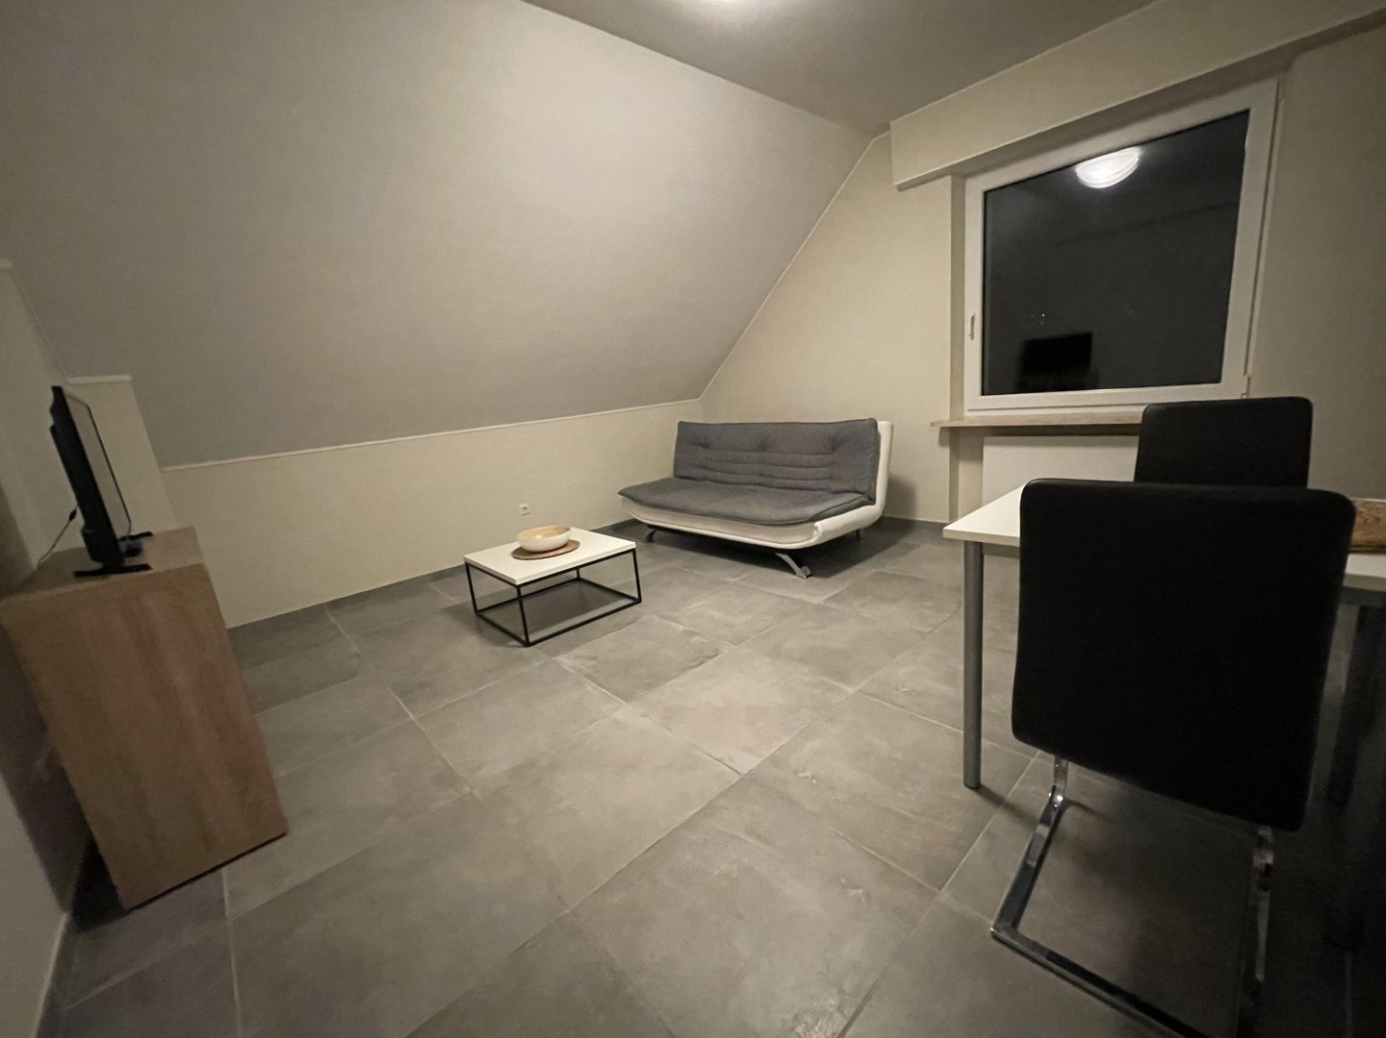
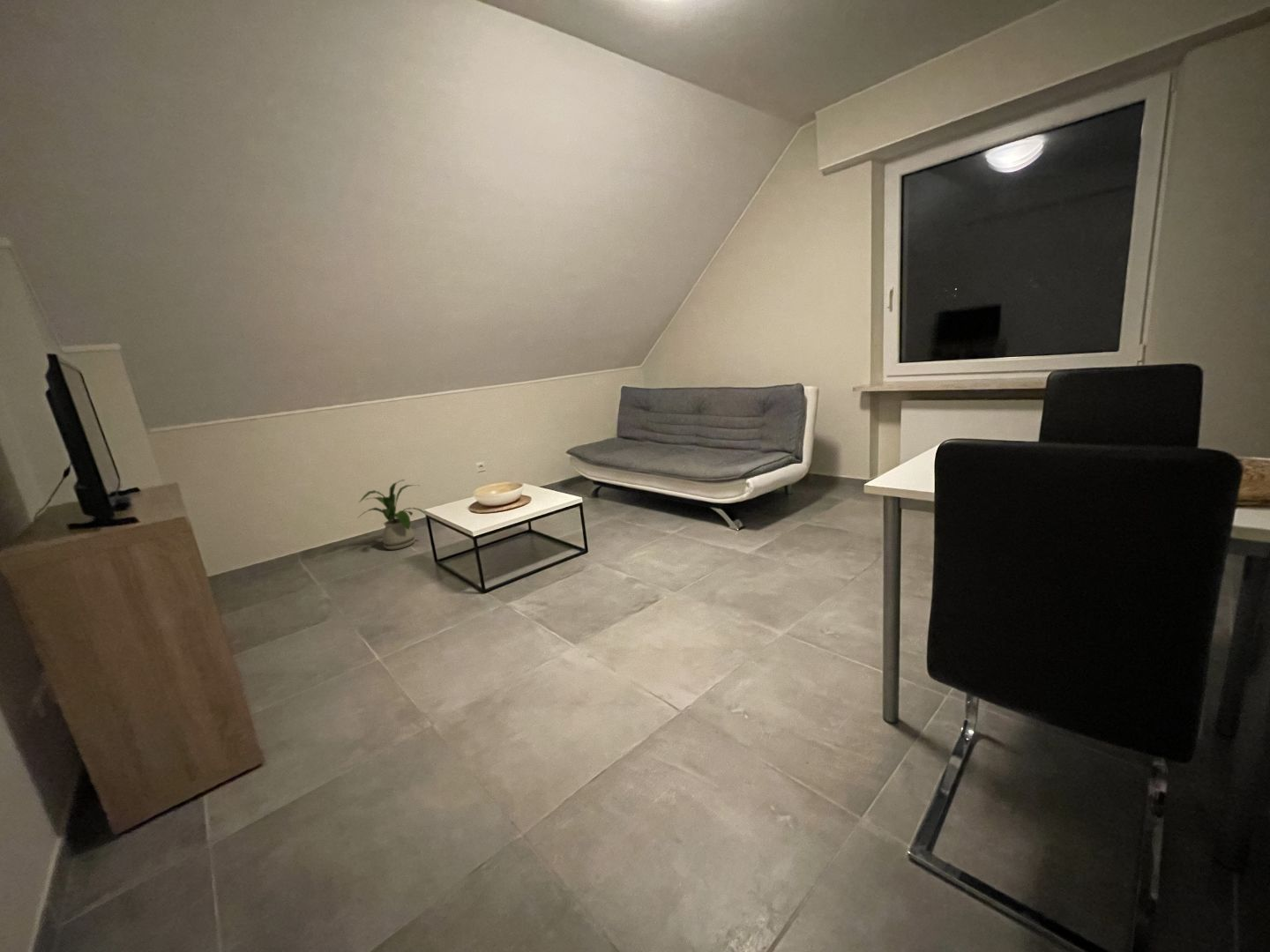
+ house plant [357,479,426,551]
